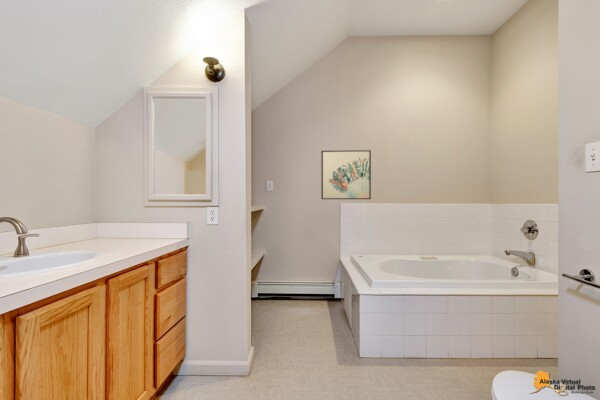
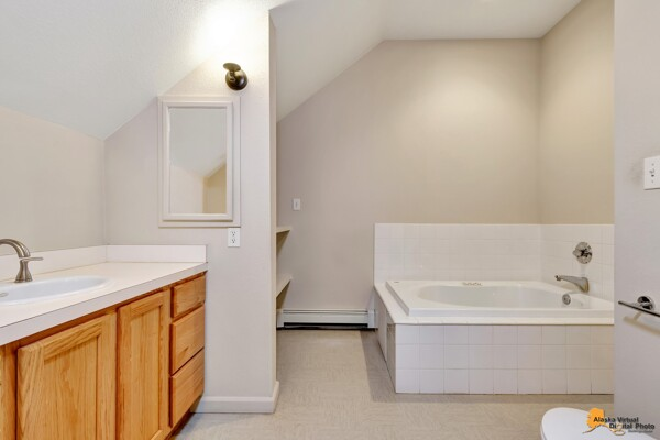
- wall art [320,149,372,200]
